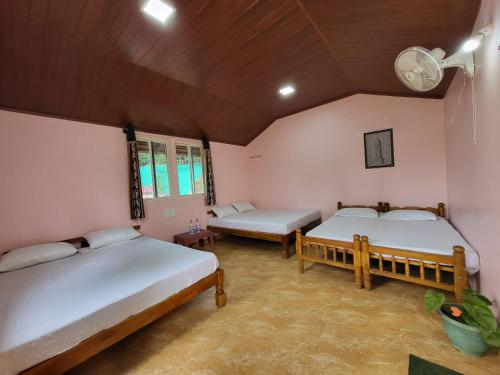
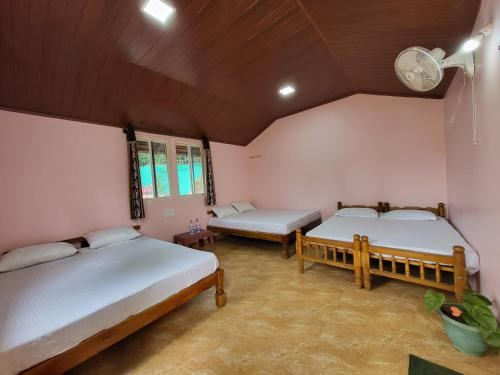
- wall art [362,127,396,170]
